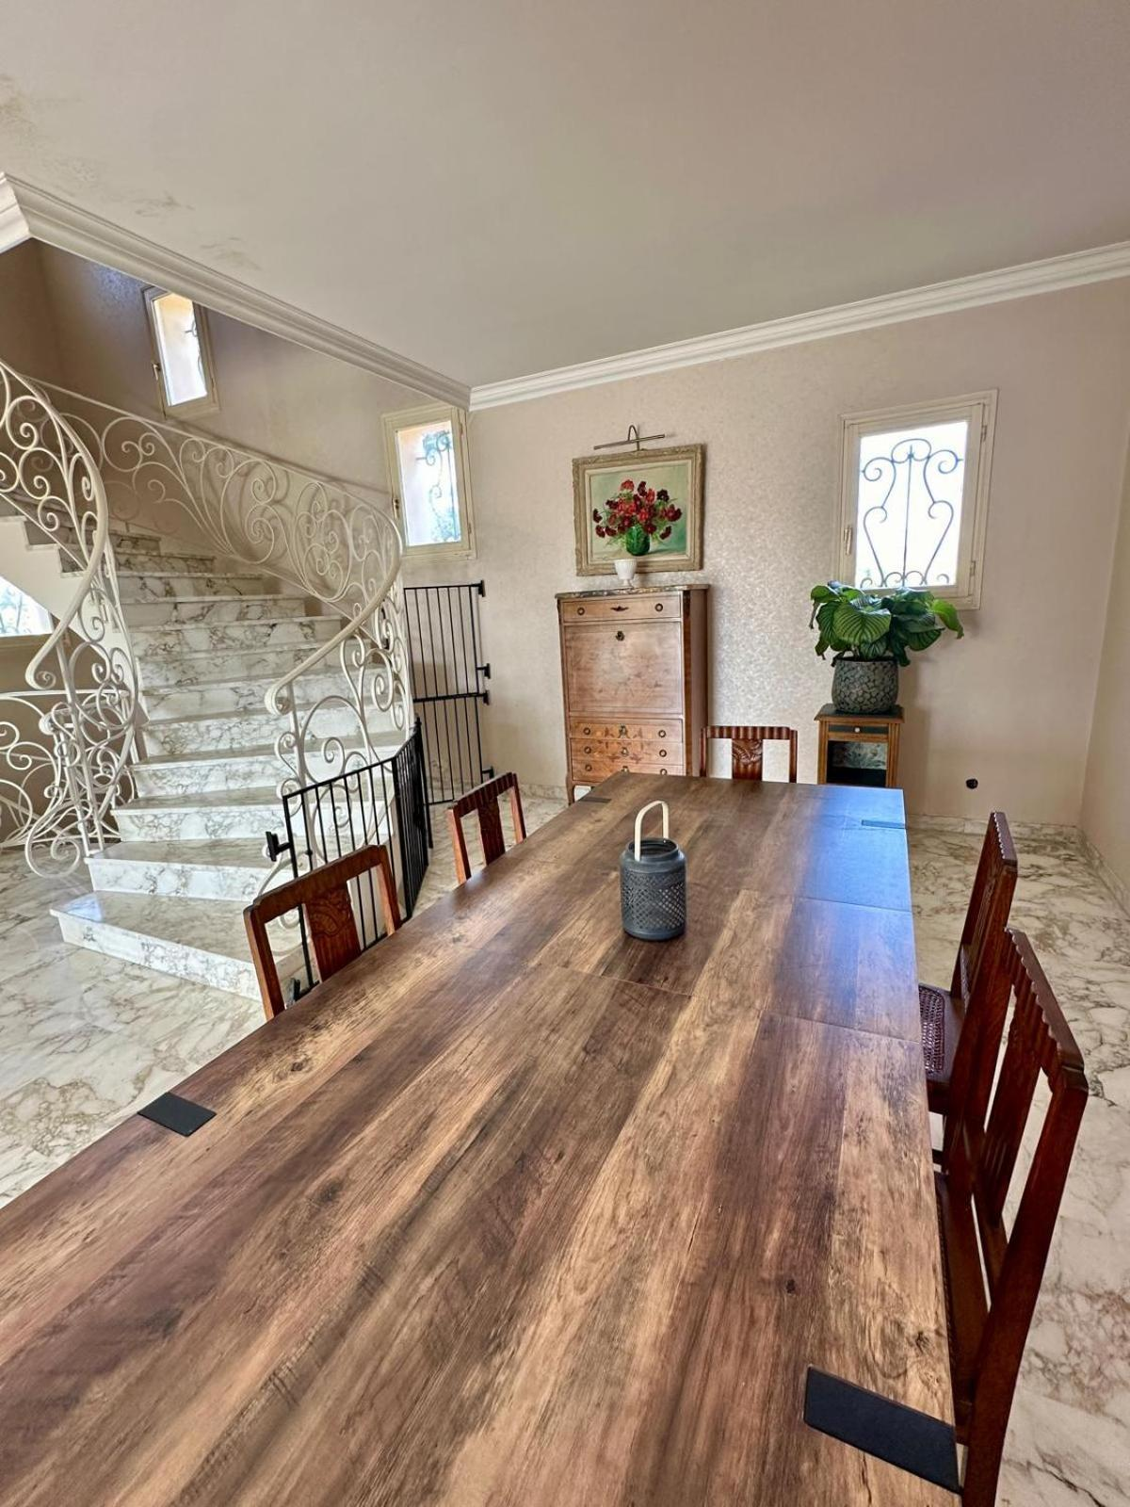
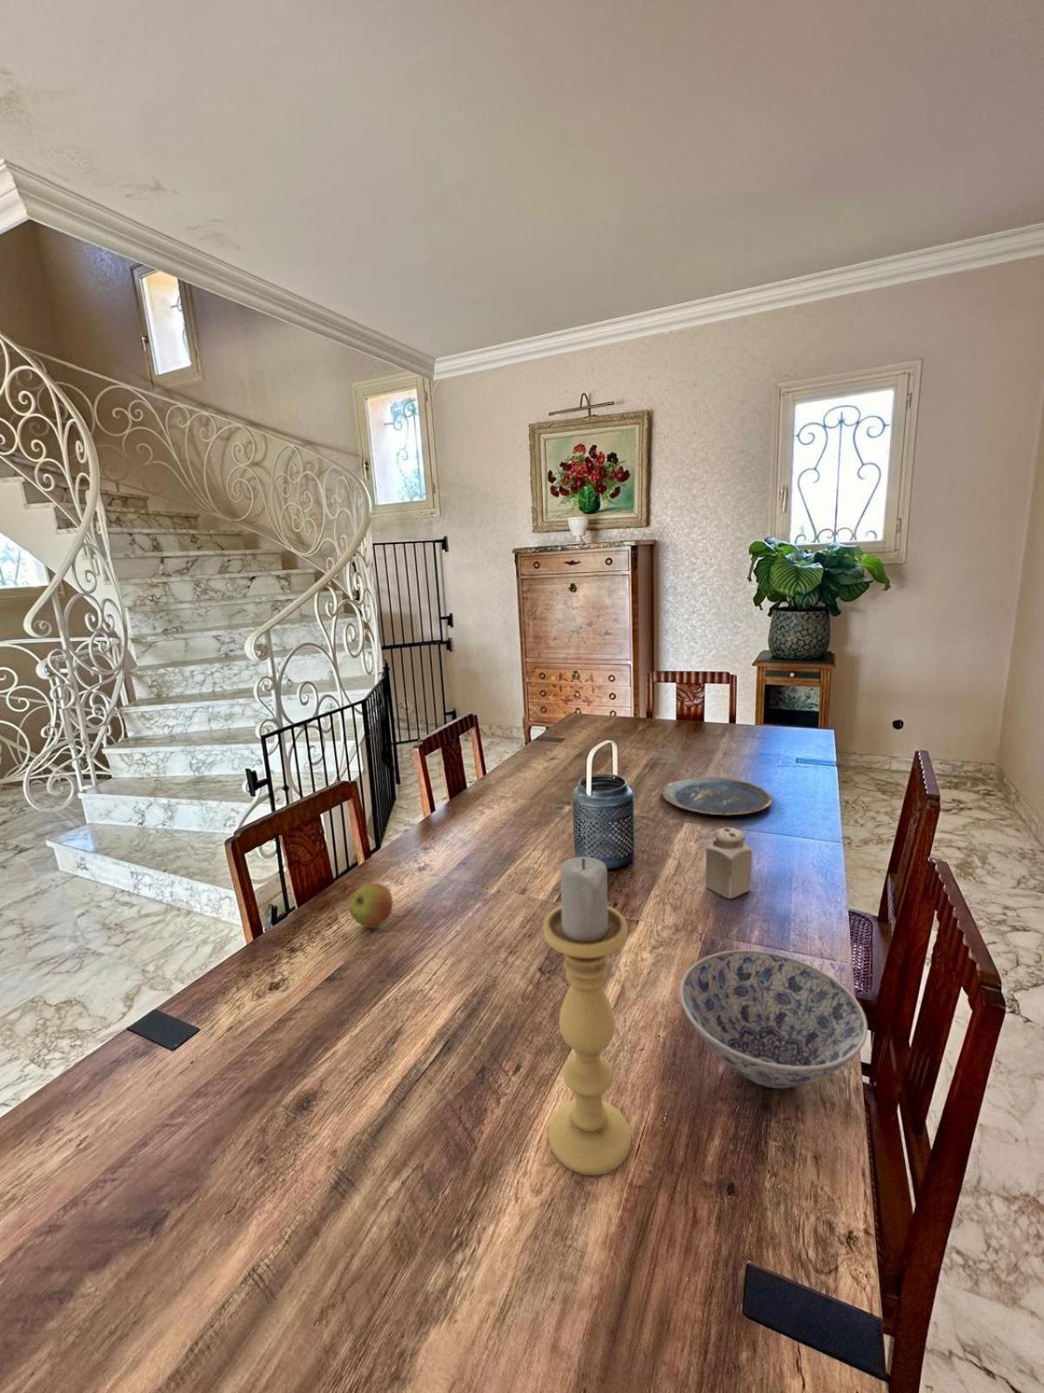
+ plate [661,775,772,817]
+ candle holder [543,856,632,1176]
+ apple [348,883,394,929]
+ salt shaker [705,826,753,899]
+ bowl [680,949,869,1089]
